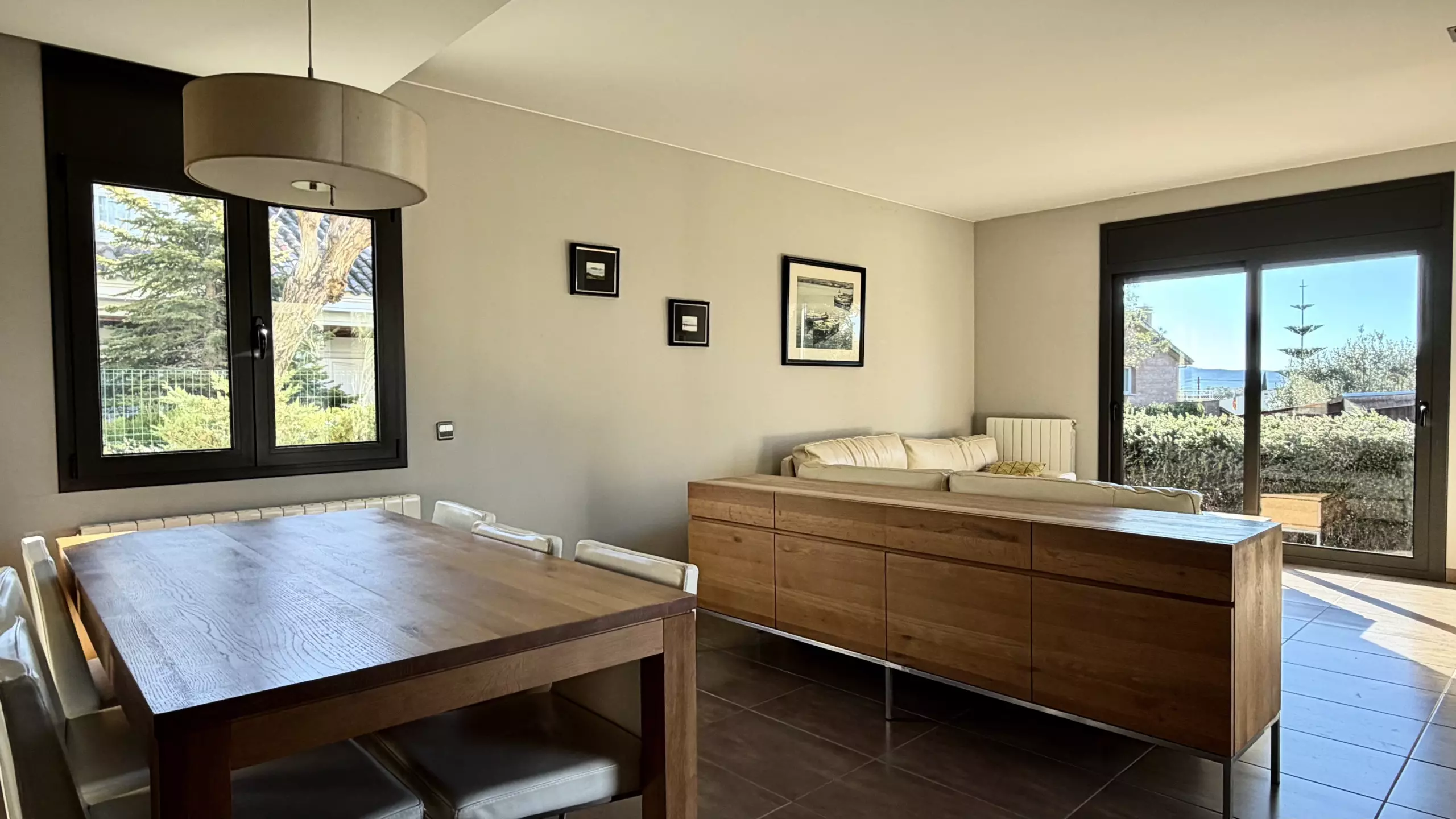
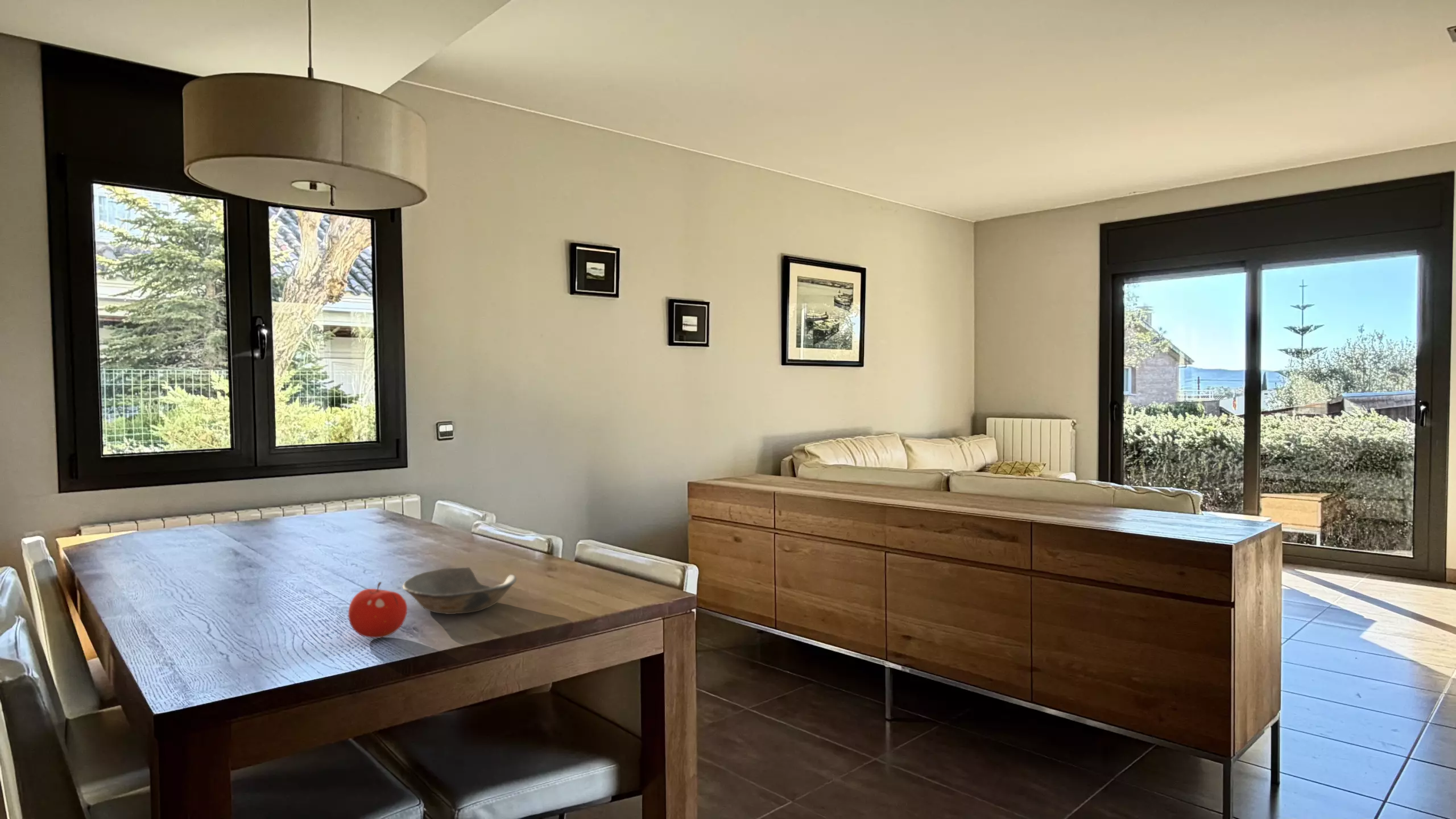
+ bowl [402,566,517,615]
+ fruit [348,581,408,639]
